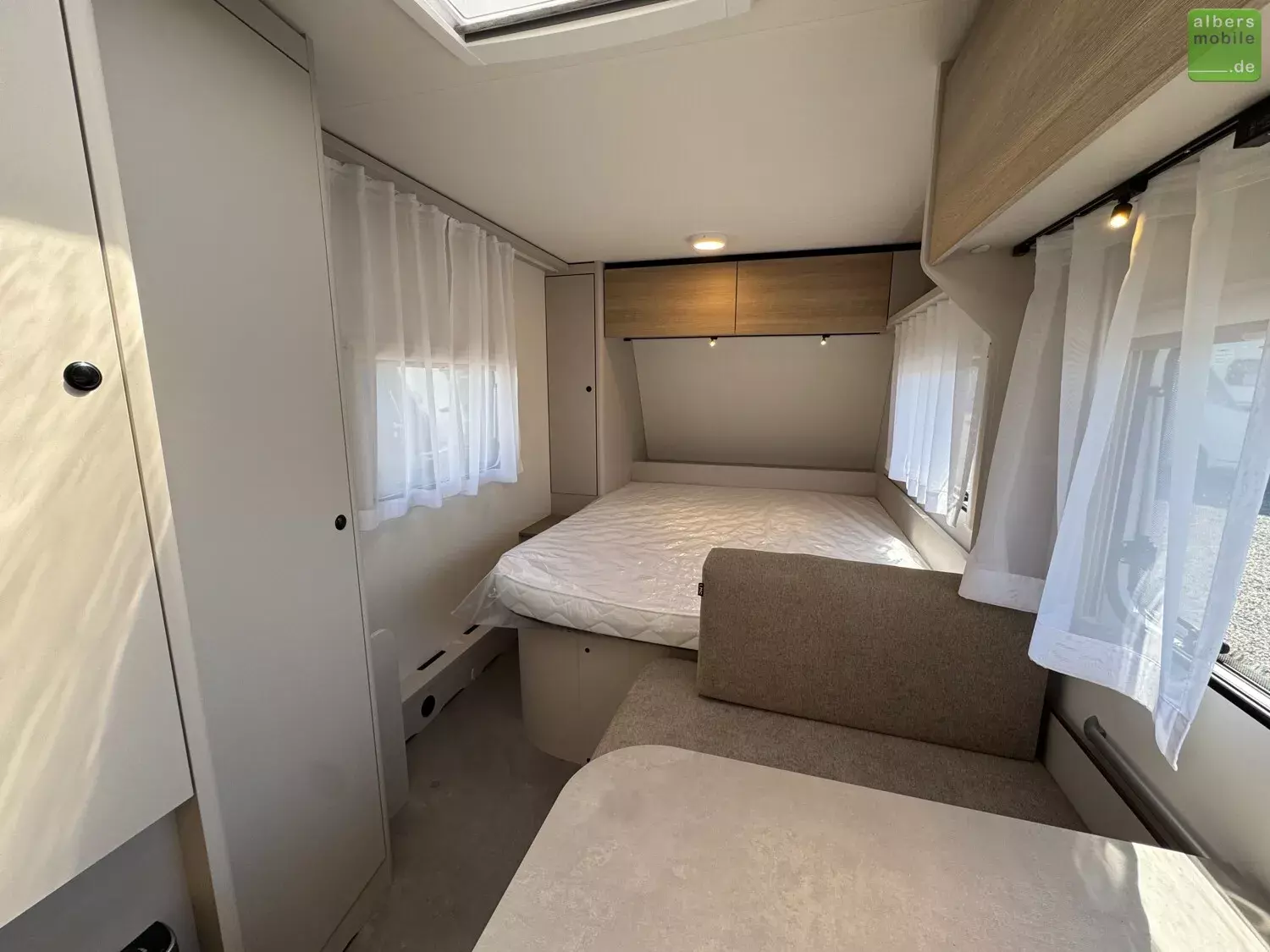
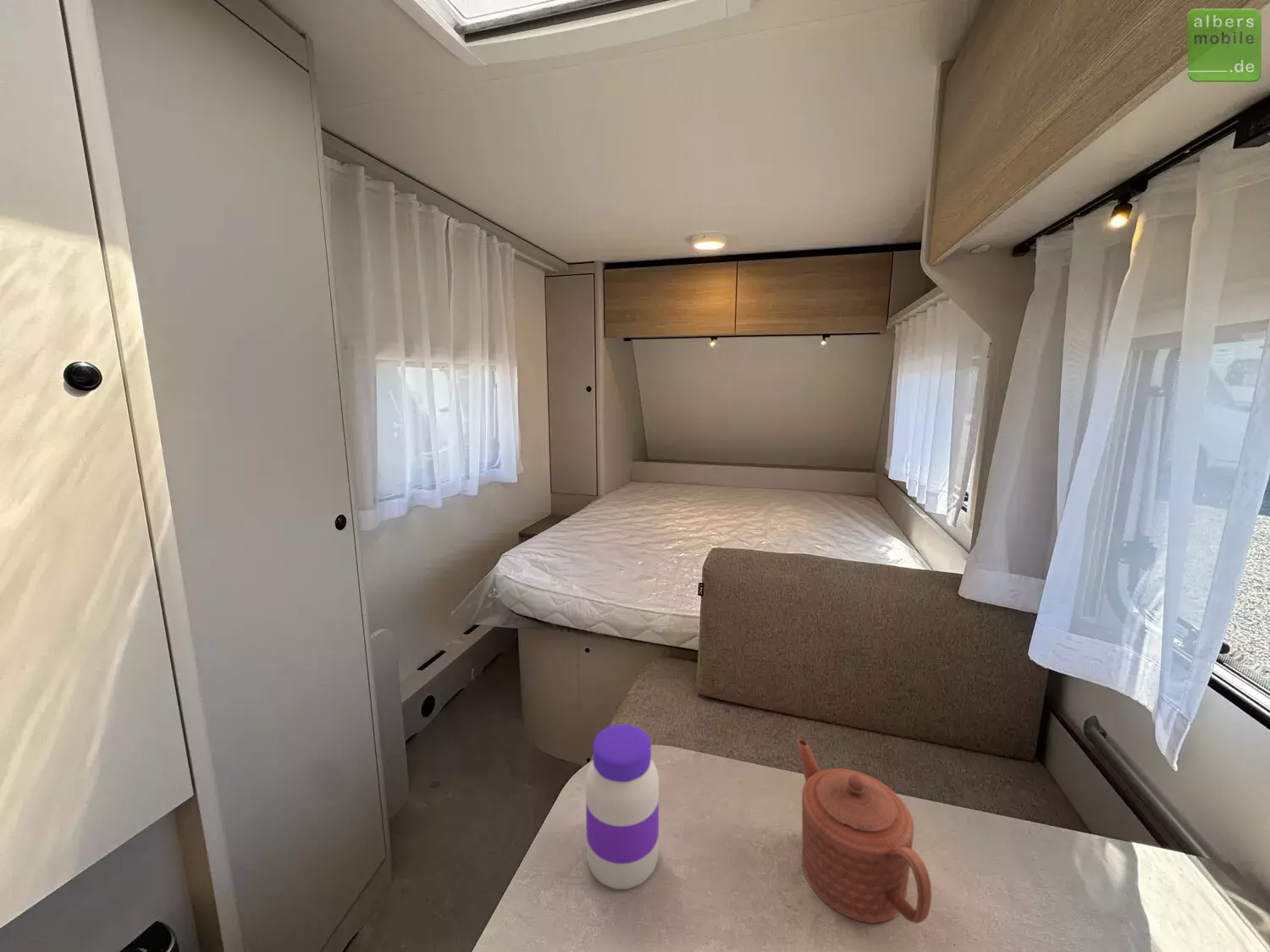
+ jar [585,724,660,890]
+ teapot [796,738,932,924]
